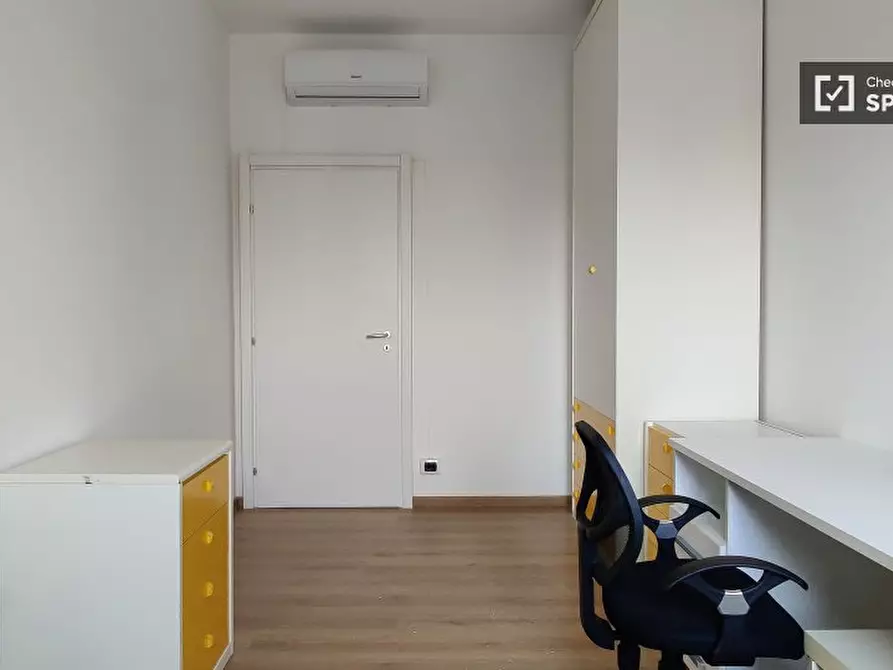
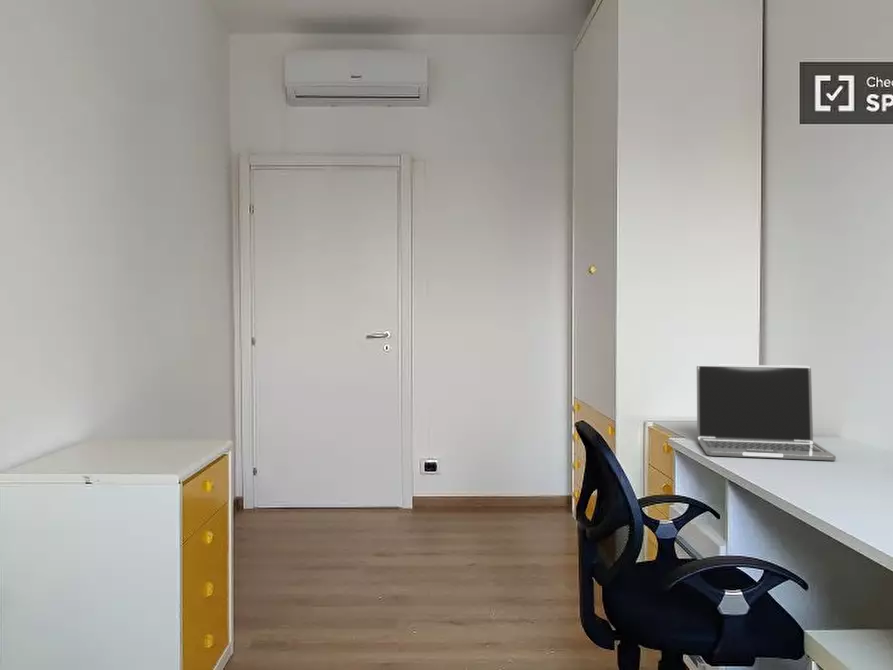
+ laptop [696,363,837,462]
